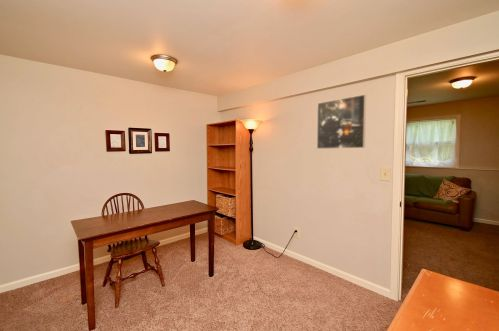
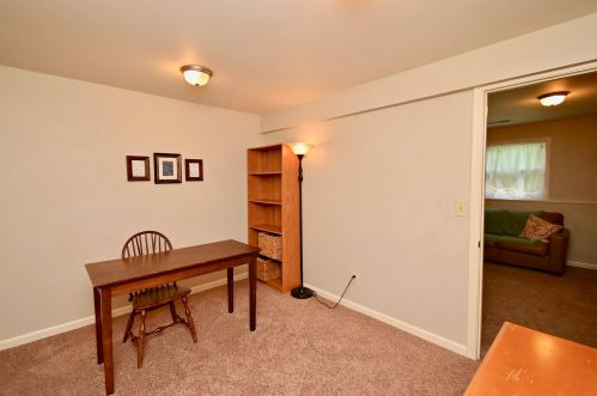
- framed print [316,94,367,150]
